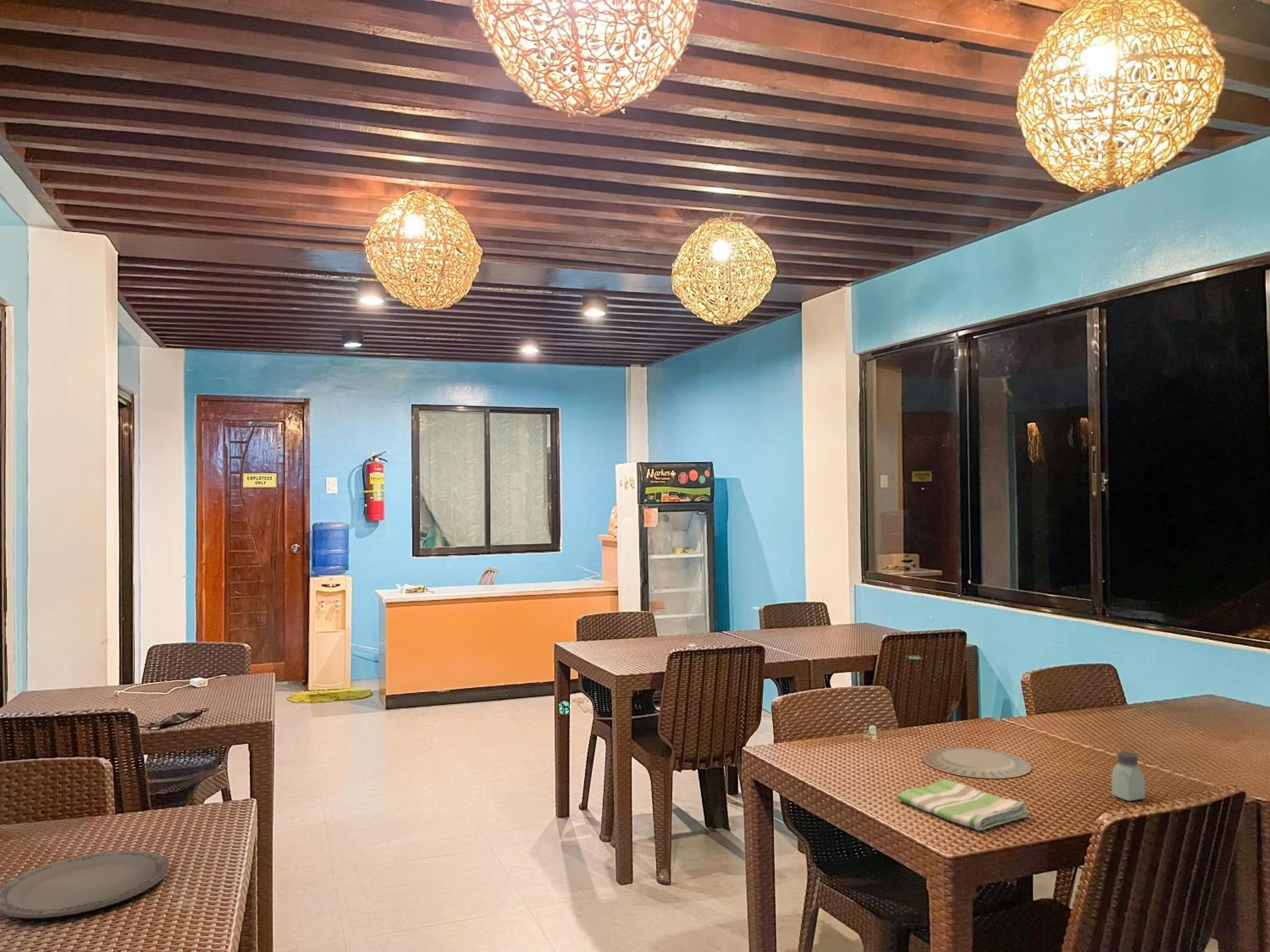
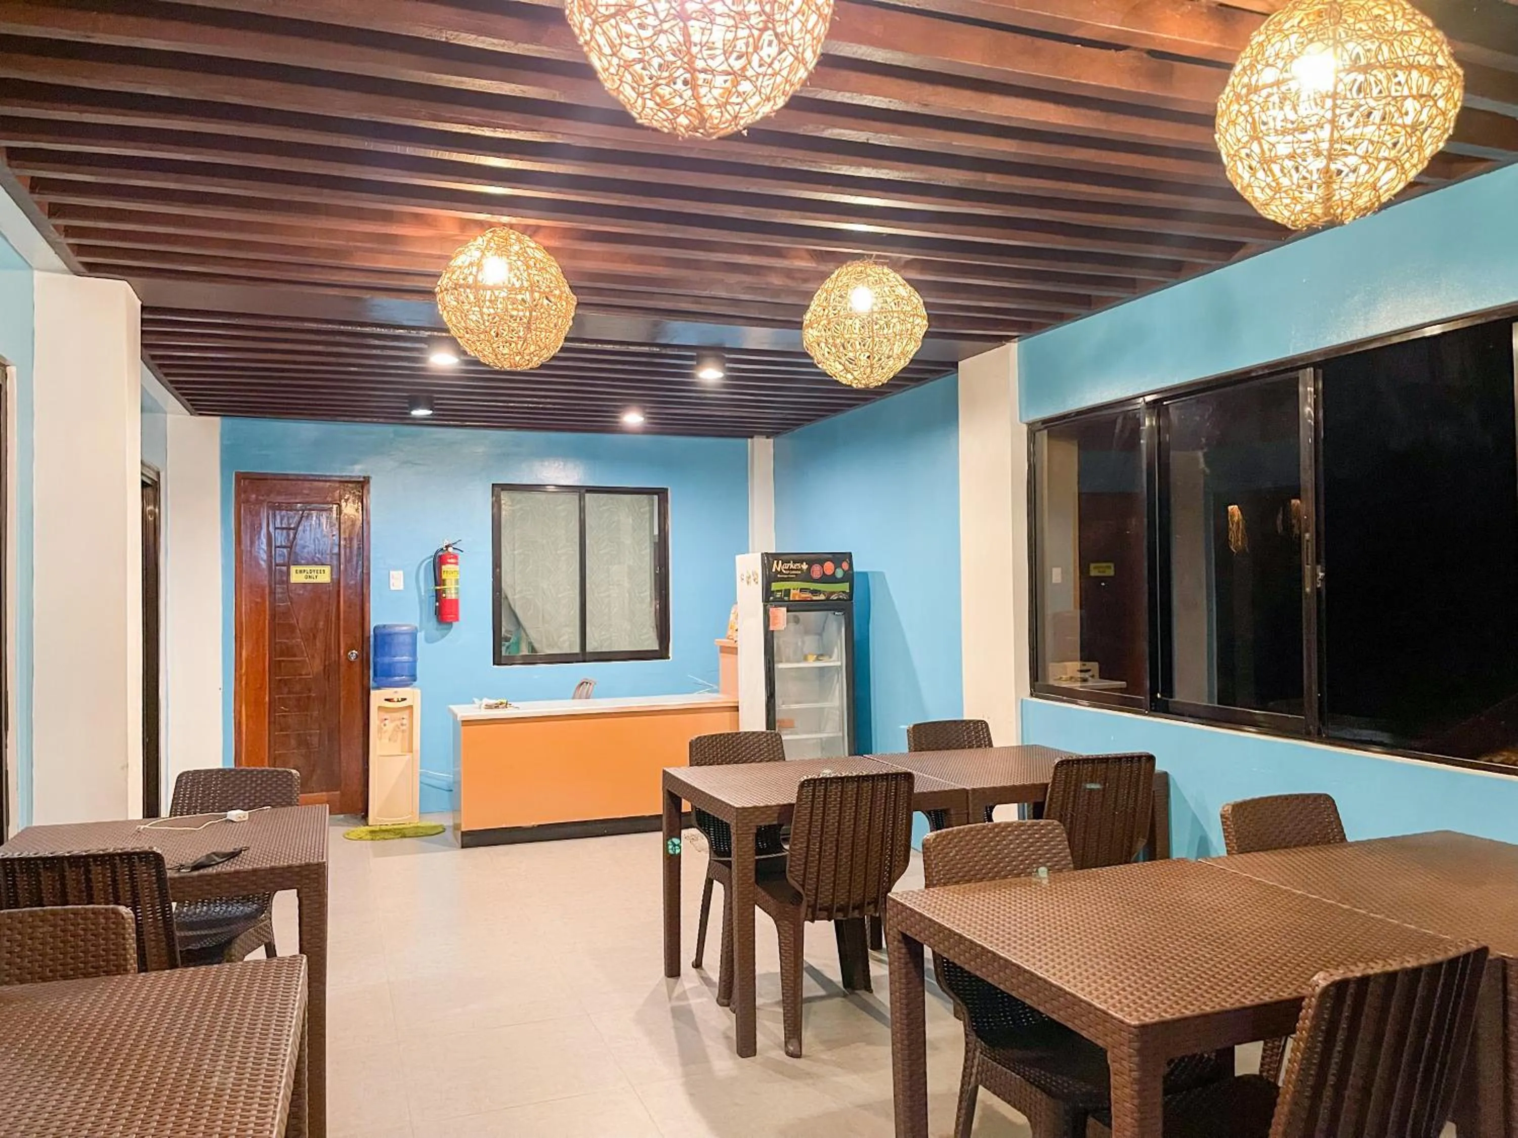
- chinaware [922,747,1033,779]
- dish towel [897,779,1029,831]
- plate [0,850,169,919]
- saltshaker [1111,751,1146,801]
